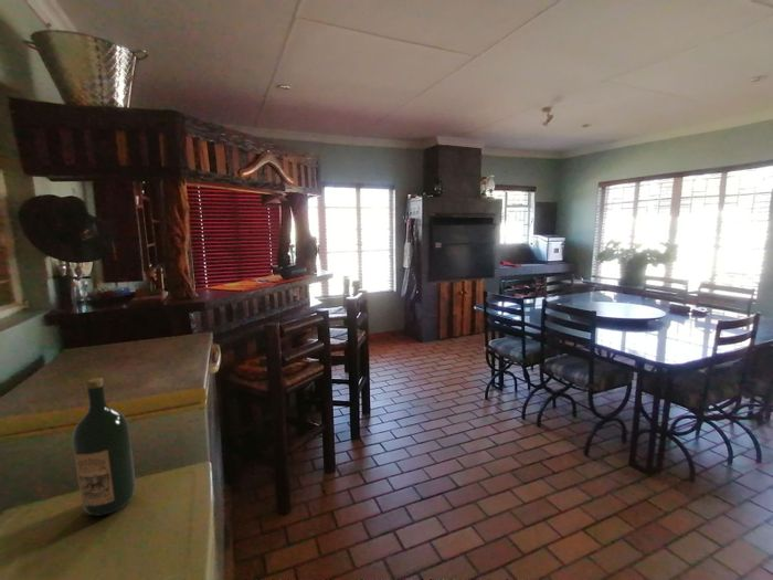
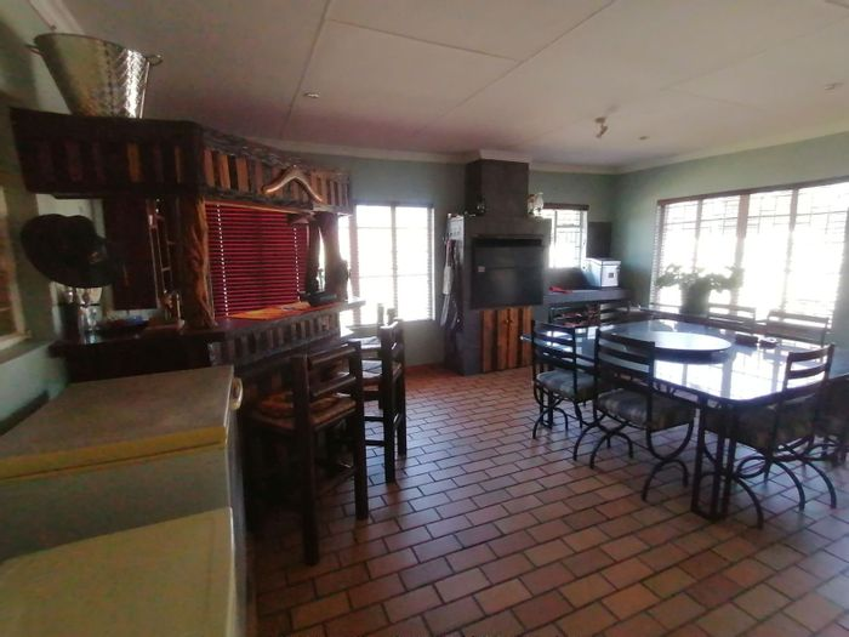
- wine bottle [72,377,137,517]
